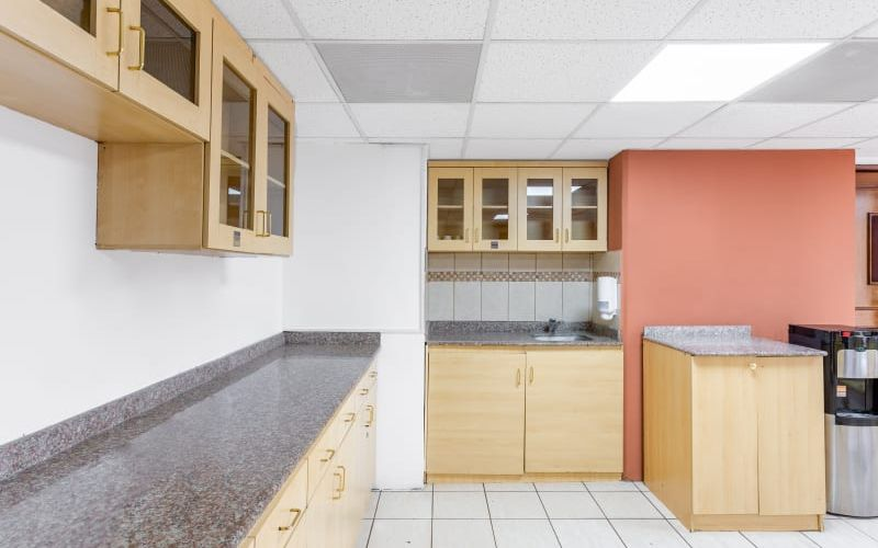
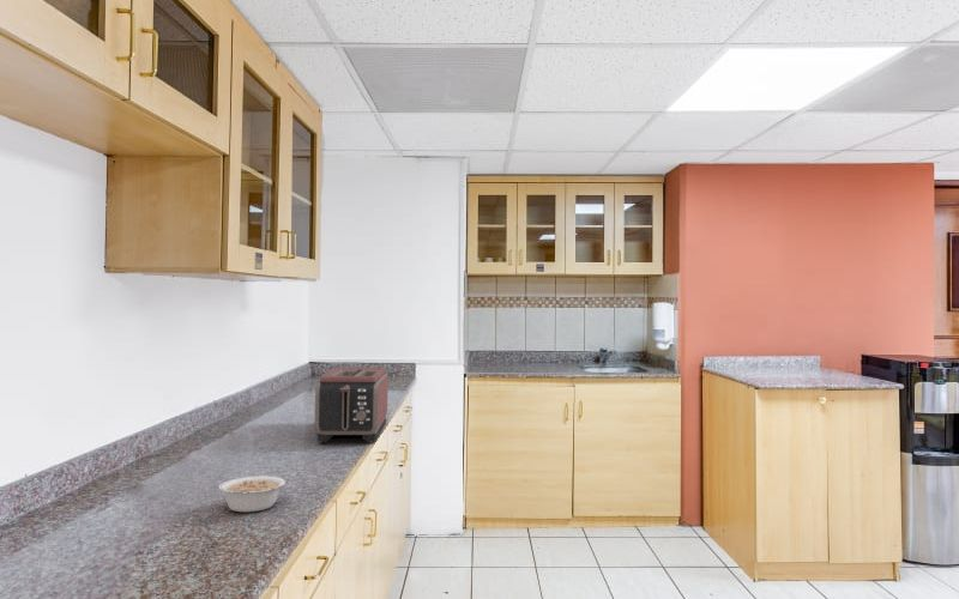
+ legume [218,474,287,513]
+ toaster [314,367,390,443]
